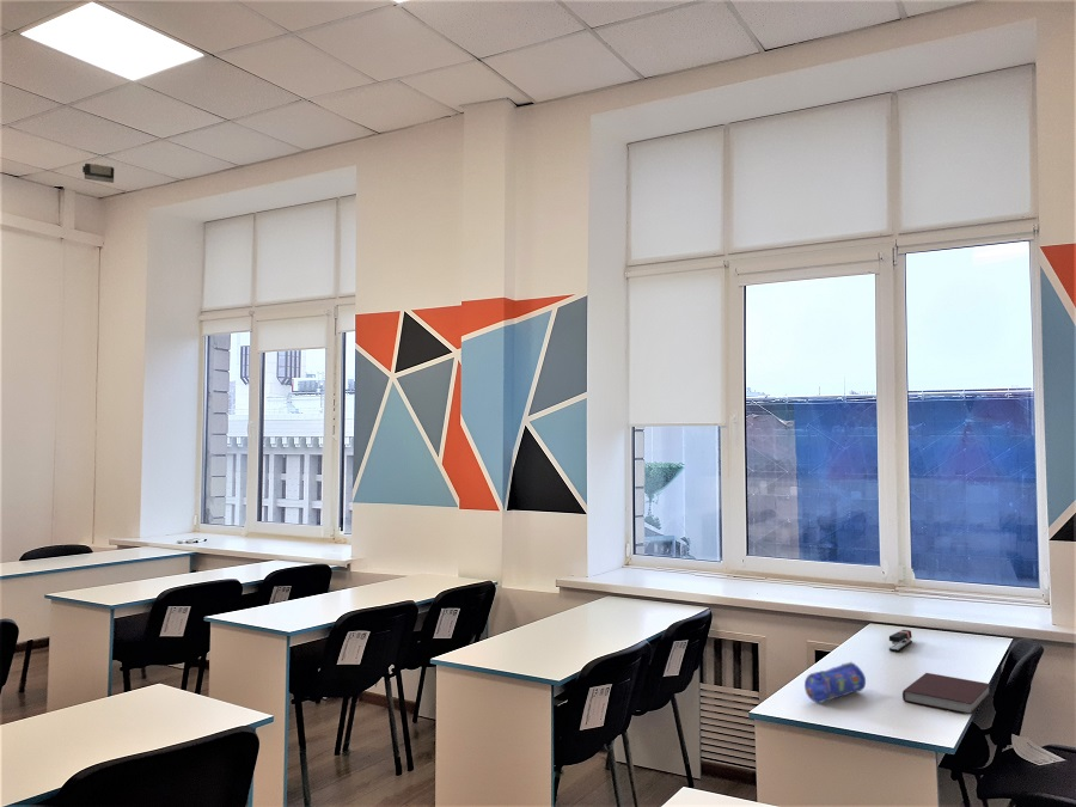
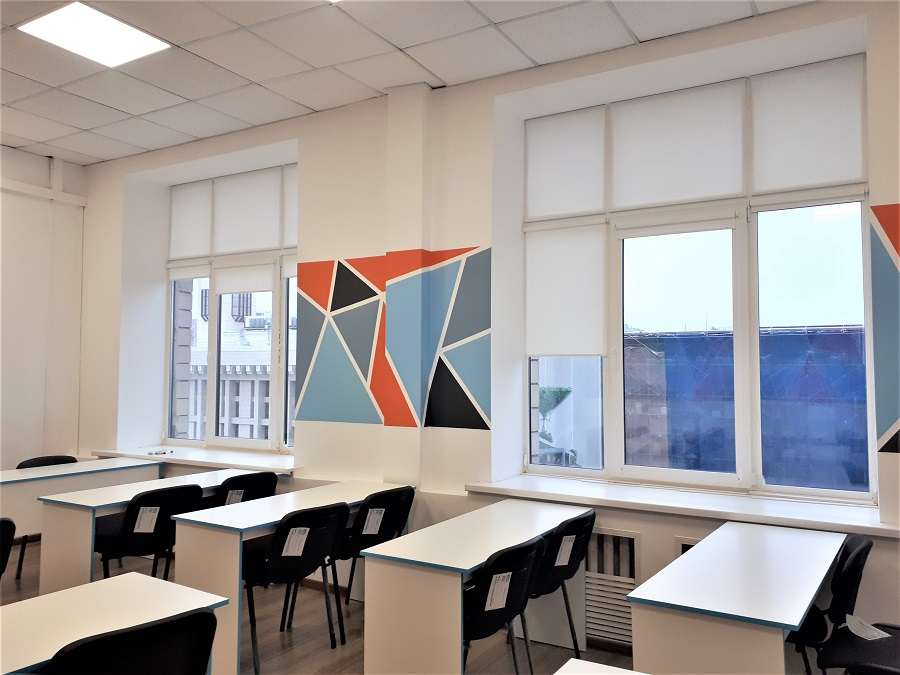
- notebook [901,672,992,715]
- projector [81,163,115,184]
- stapler [888,629,913,653]
- pencil case [803,661,867,703]
